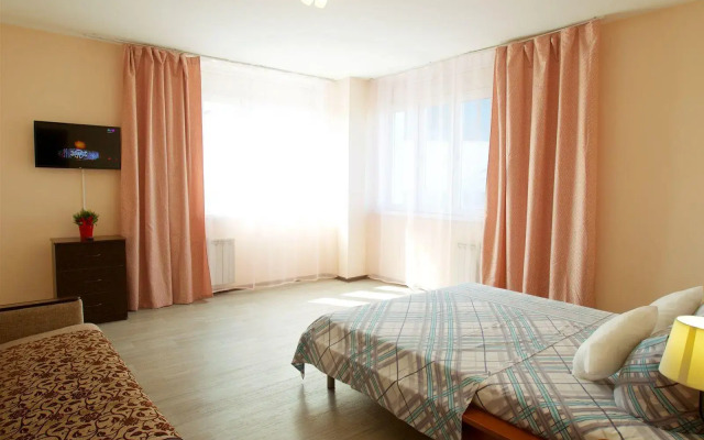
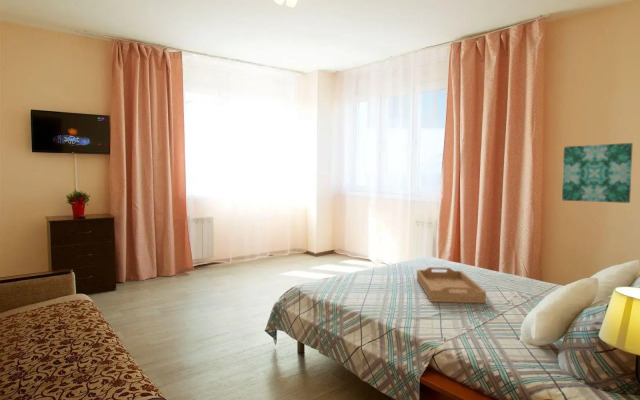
+ wall art [561,142,634,204]
+ serving tray [416,266,487,304]
